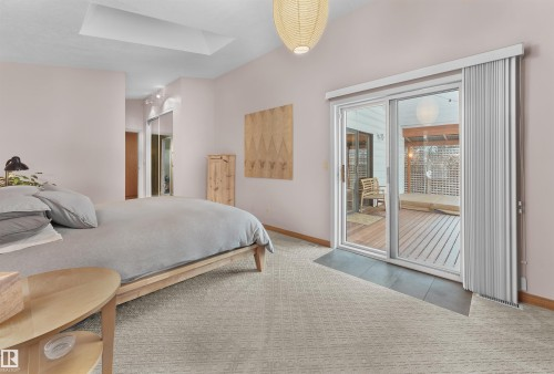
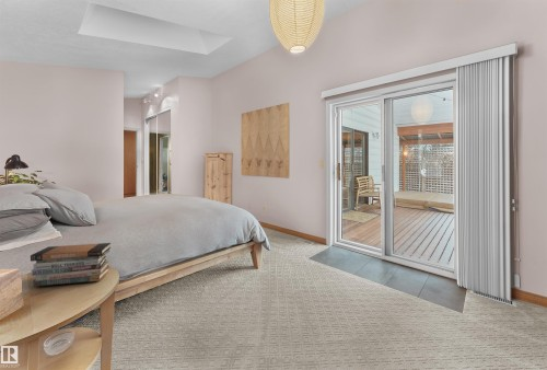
+ book stack [30,242,112,287]
